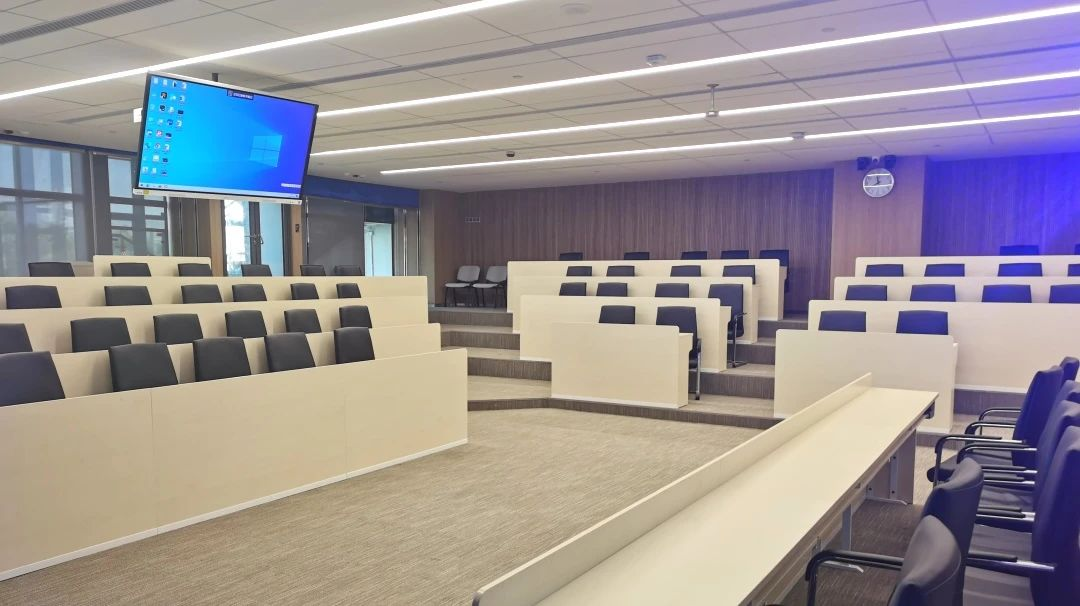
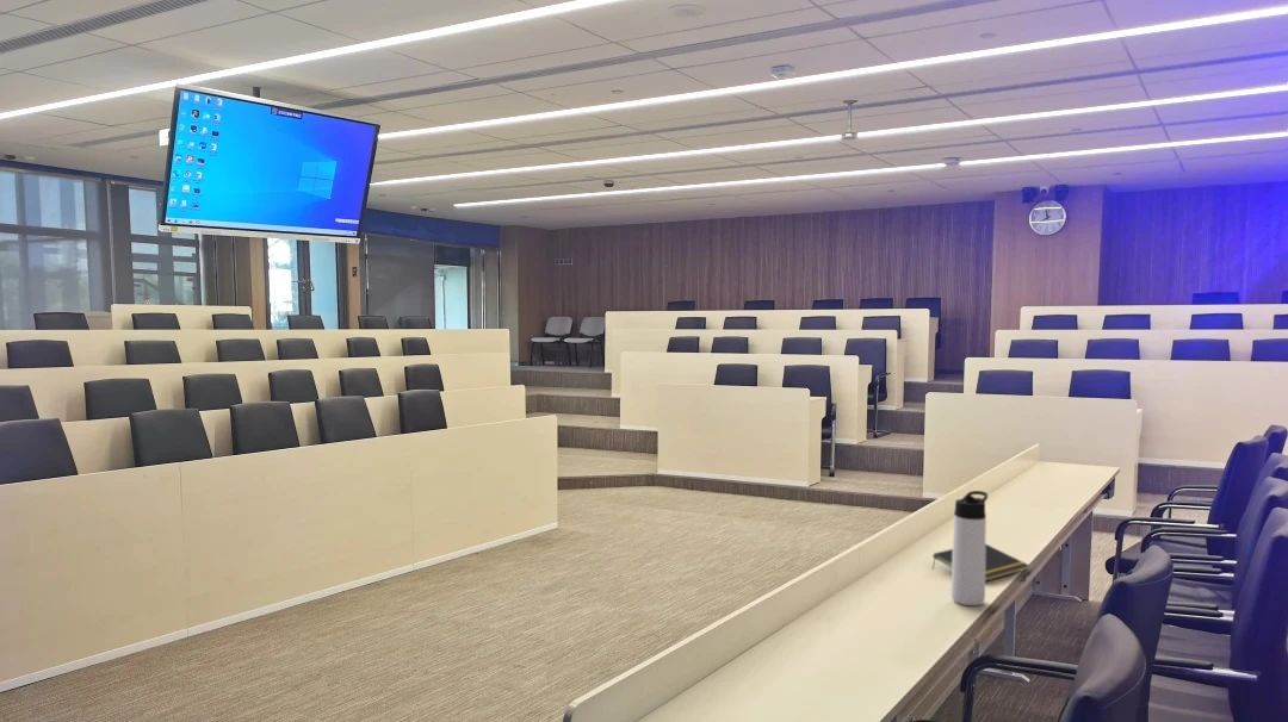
+ notepad [931,542,1030,583]
+ thermos bottle [949,490,989,606]
